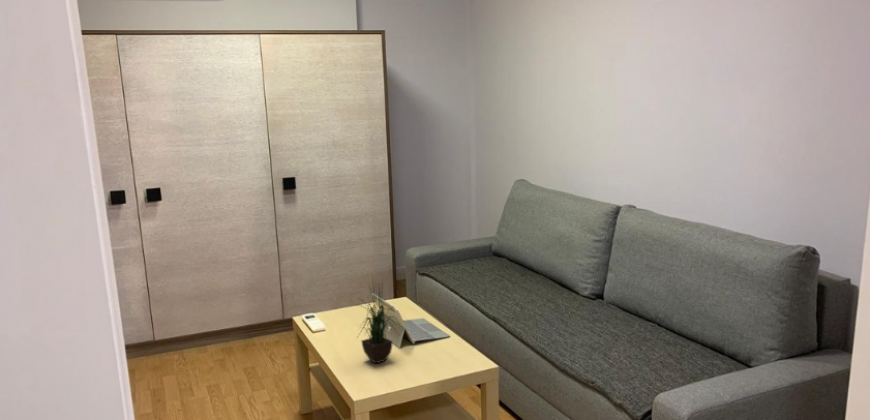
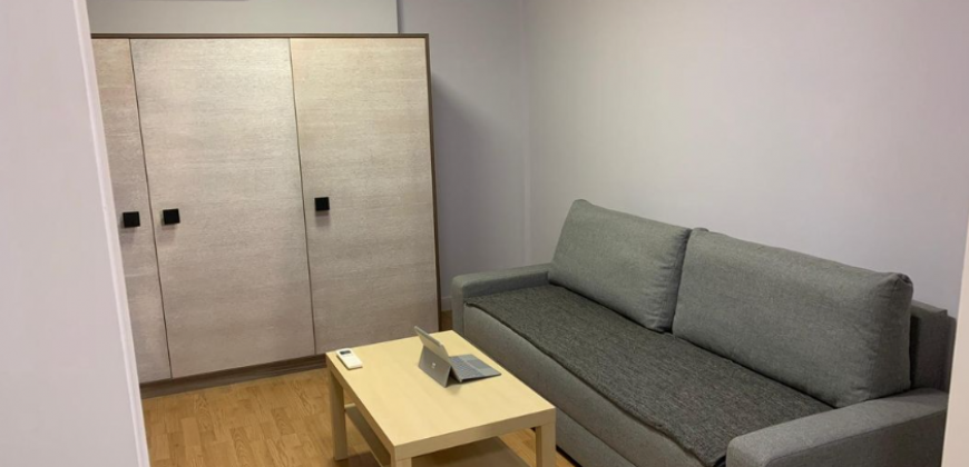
- potted plant [355,273,403,365]
